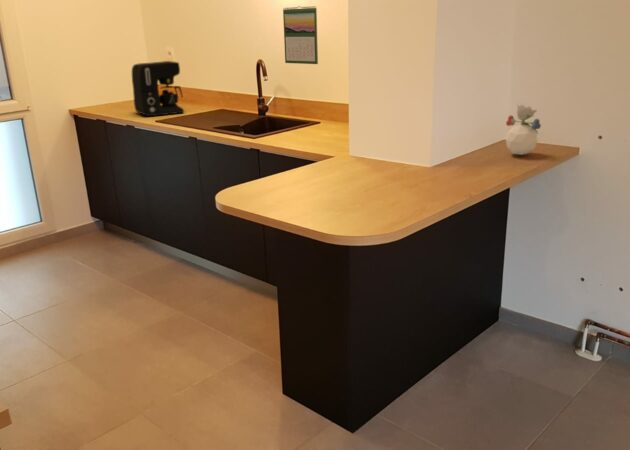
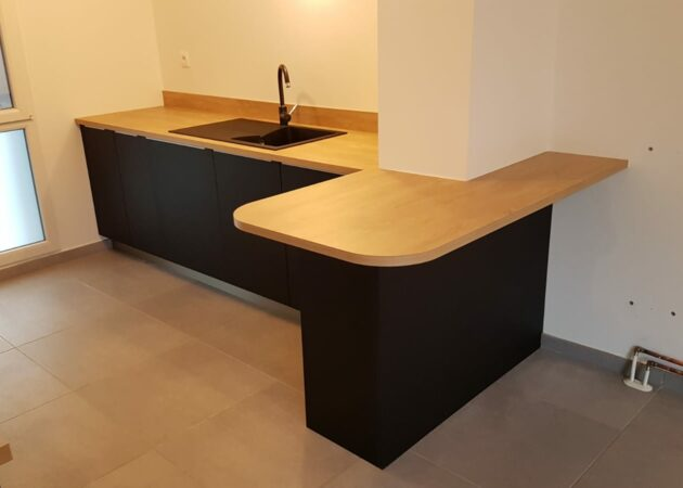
- calendar [282,5,319,65]
- coffee maker [131,60,185,117]
- toy figurine [505,103,542,156]
